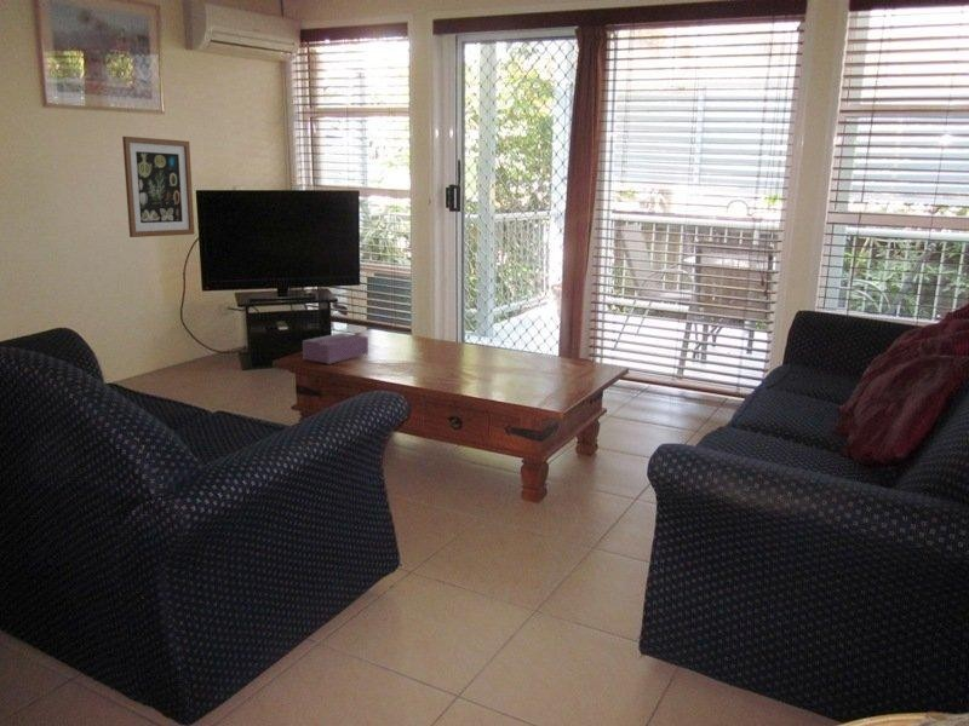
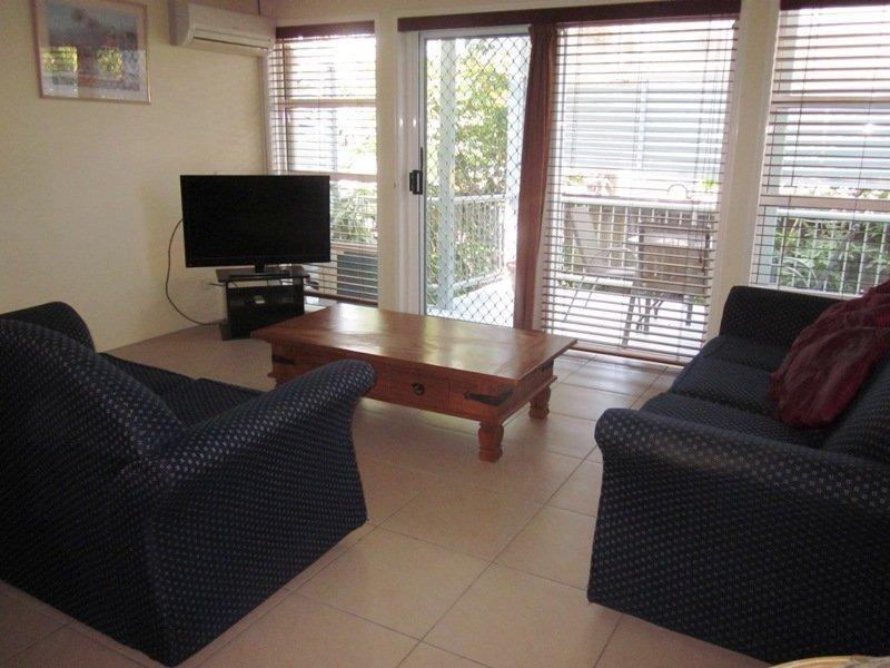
- tissue box [302,332,369,365]
- wall art [121,136,195,238]
